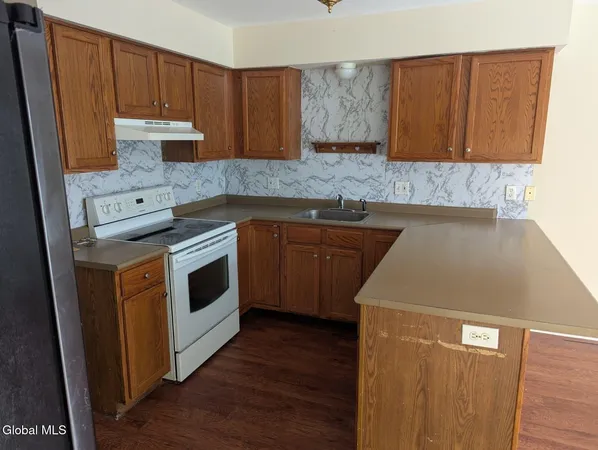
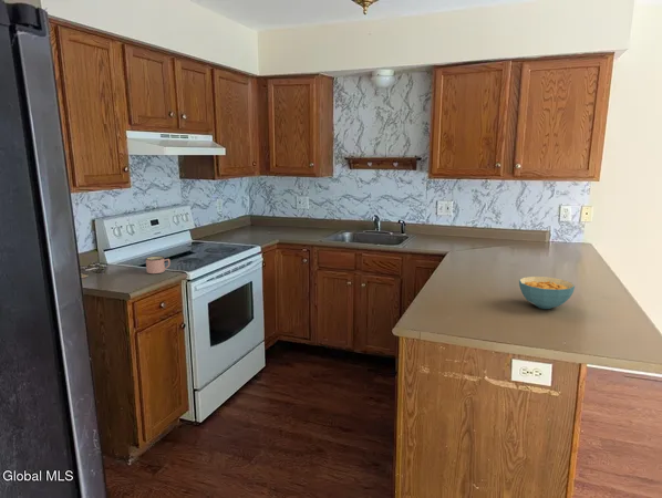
+ cereal bowl [518,276,576,310]
+ mug [145,255,172,274]
